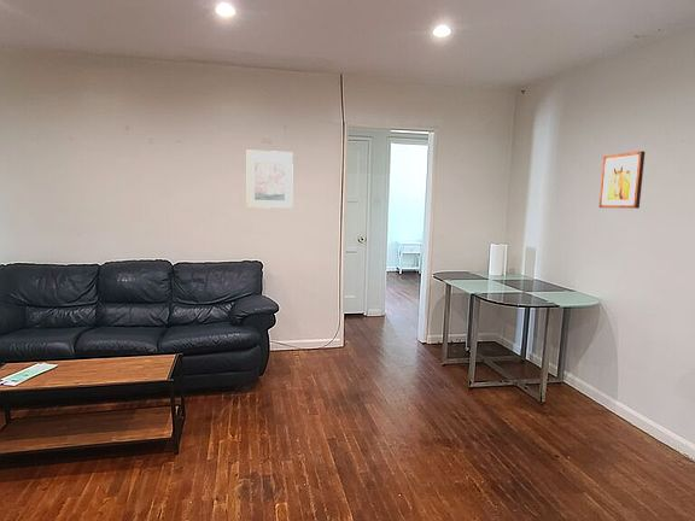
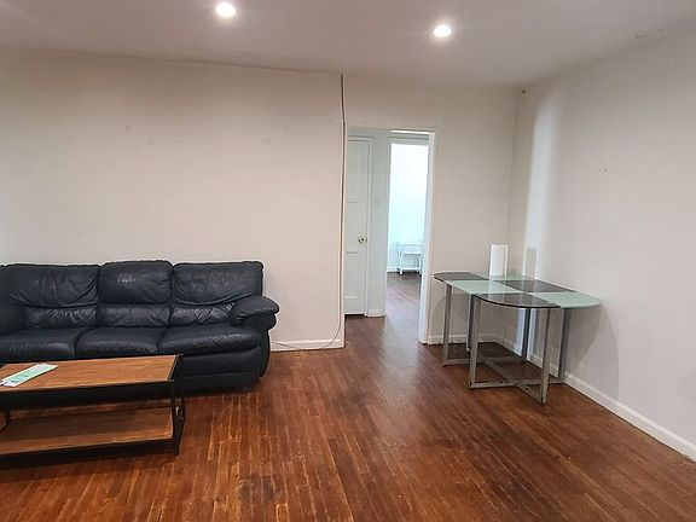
- wall art [598,150,646,210]
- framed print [246,150,294,210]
